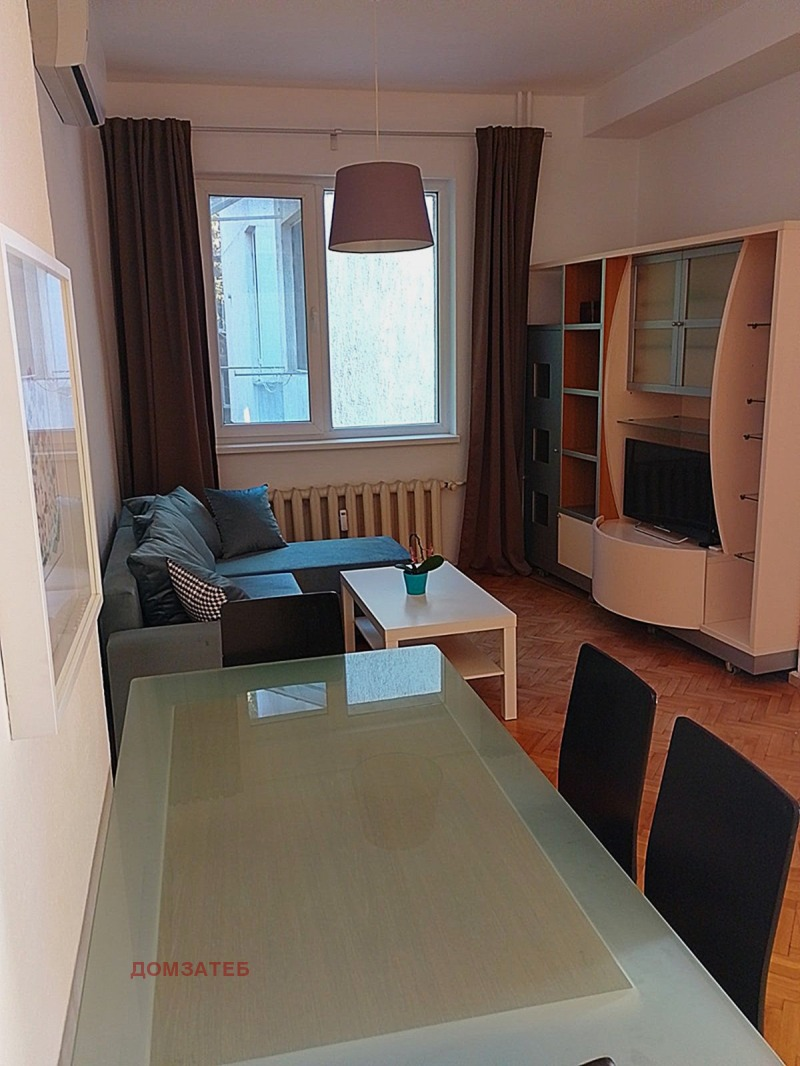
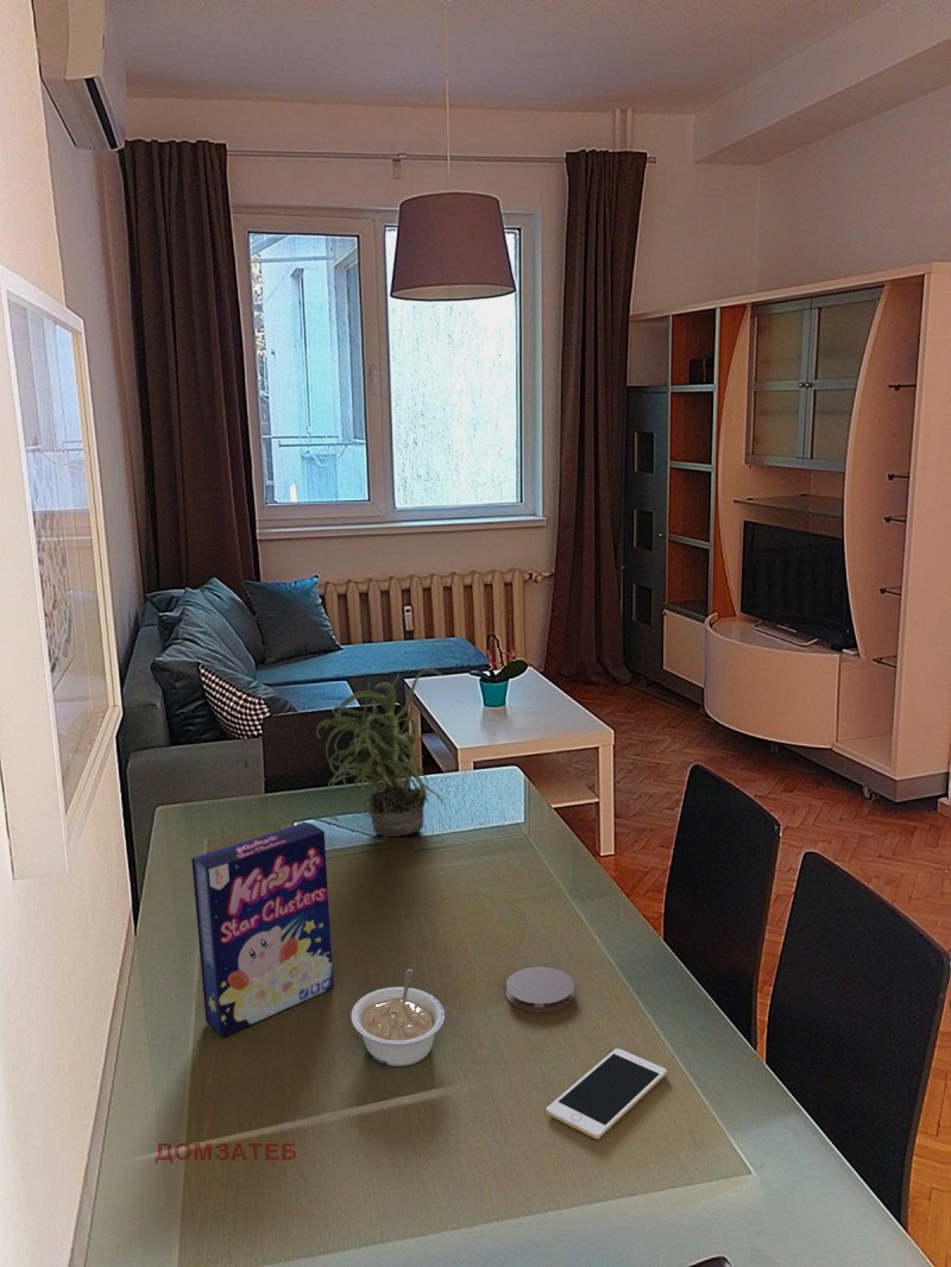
+ cereal box [190,821,334,1038]
+ coaster [505,965,575,1014]
+ legume [351,969,446,1067]
+ cell phone [544,1047,668,1140]
+ potted plant [315,668,443,838]
